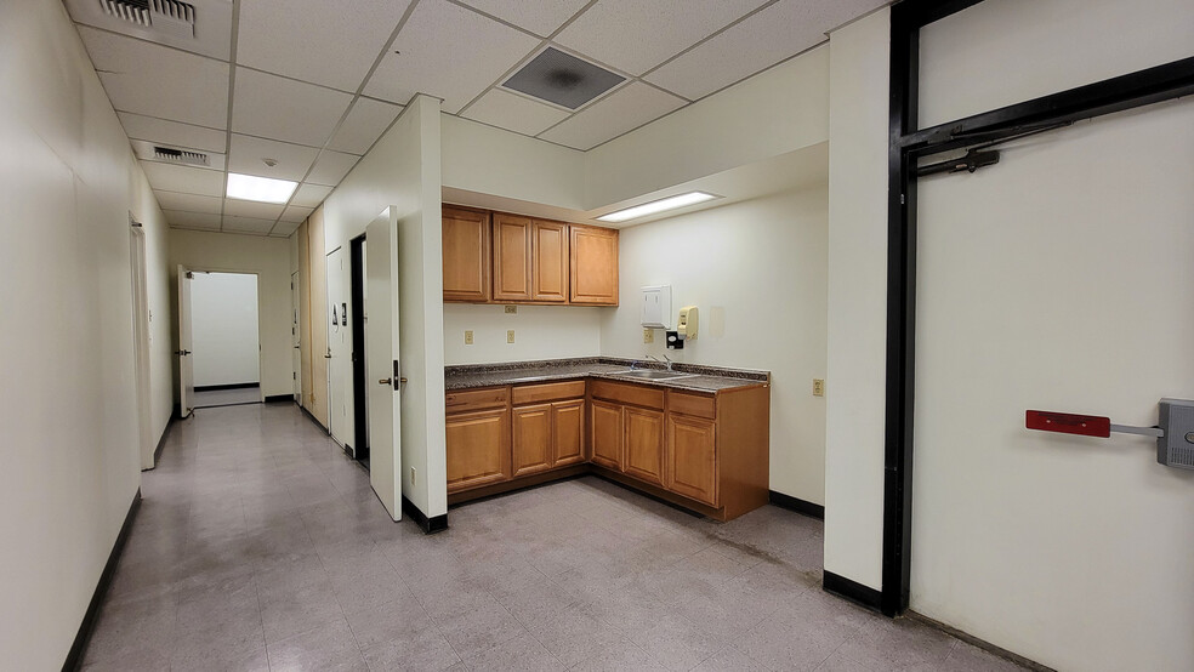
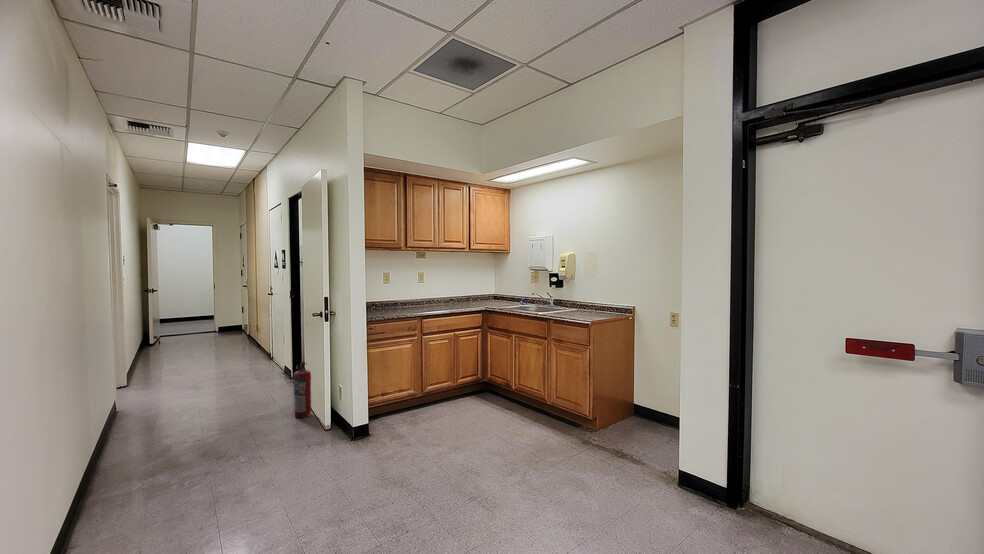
+ fire extinguisher [293,361,312,419]
